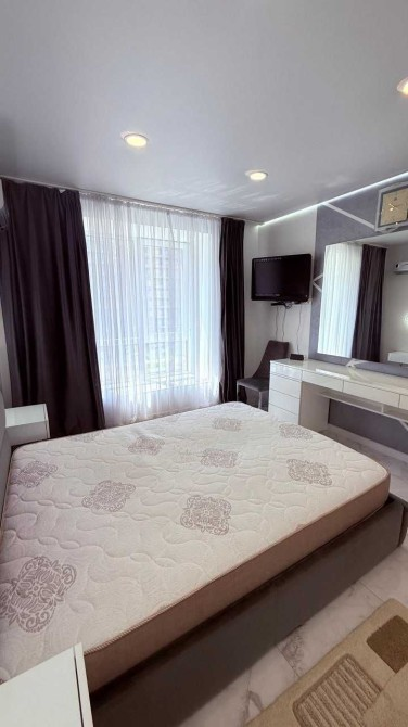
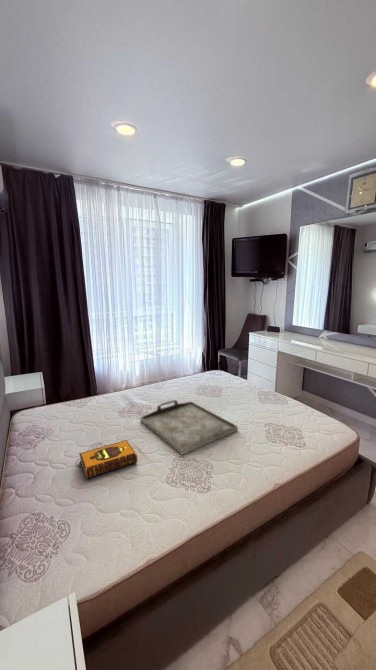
+ hardback book [78,439,139,480]
+ serving tray [140,399,239,456]
